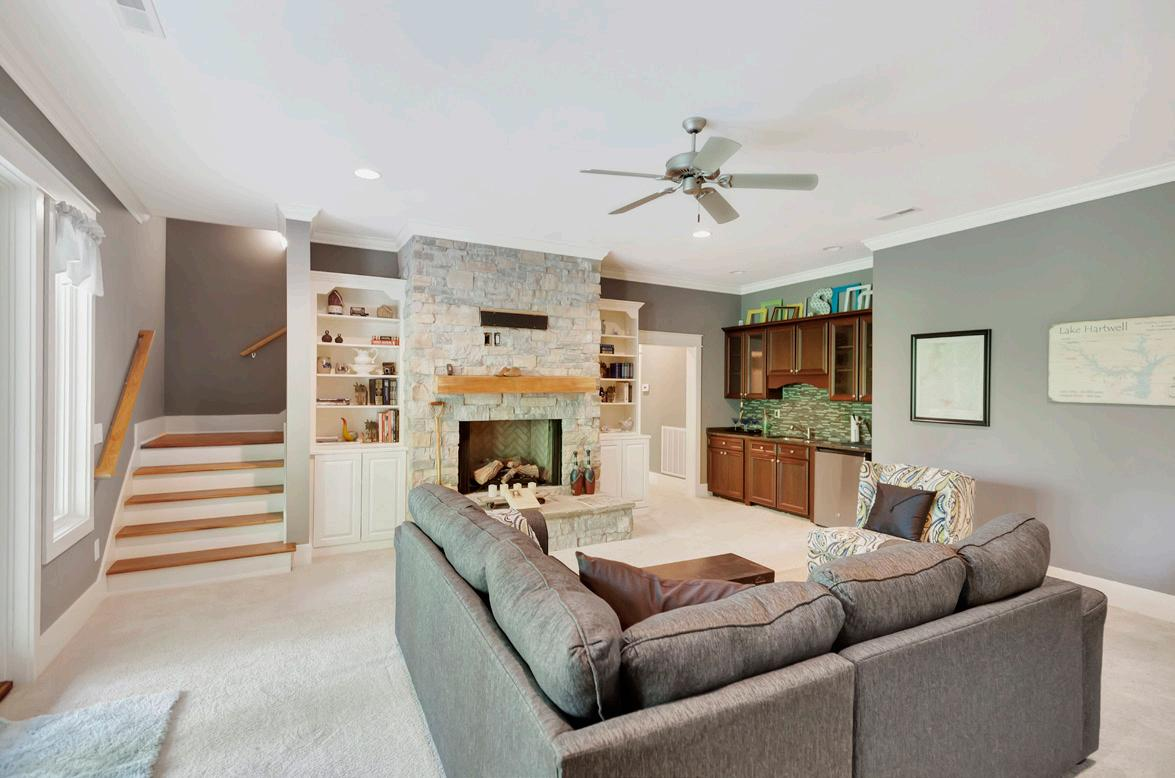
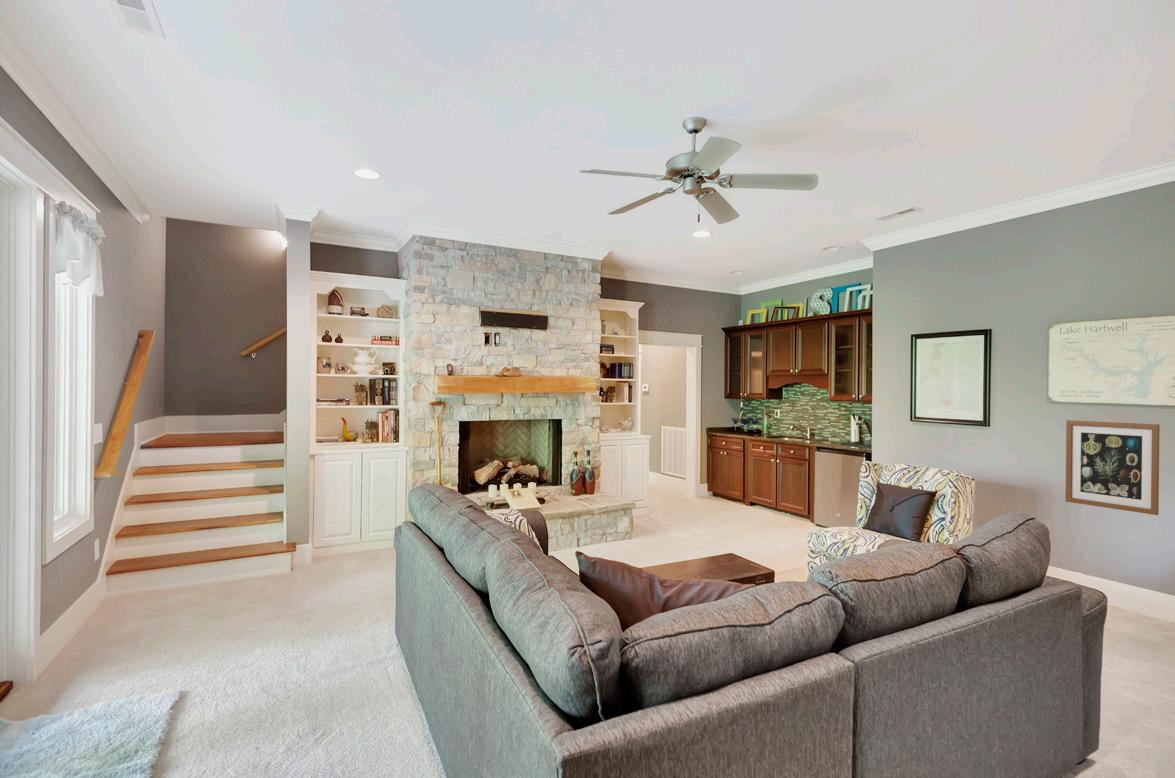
+ wall art [1065,419,1161,516]
